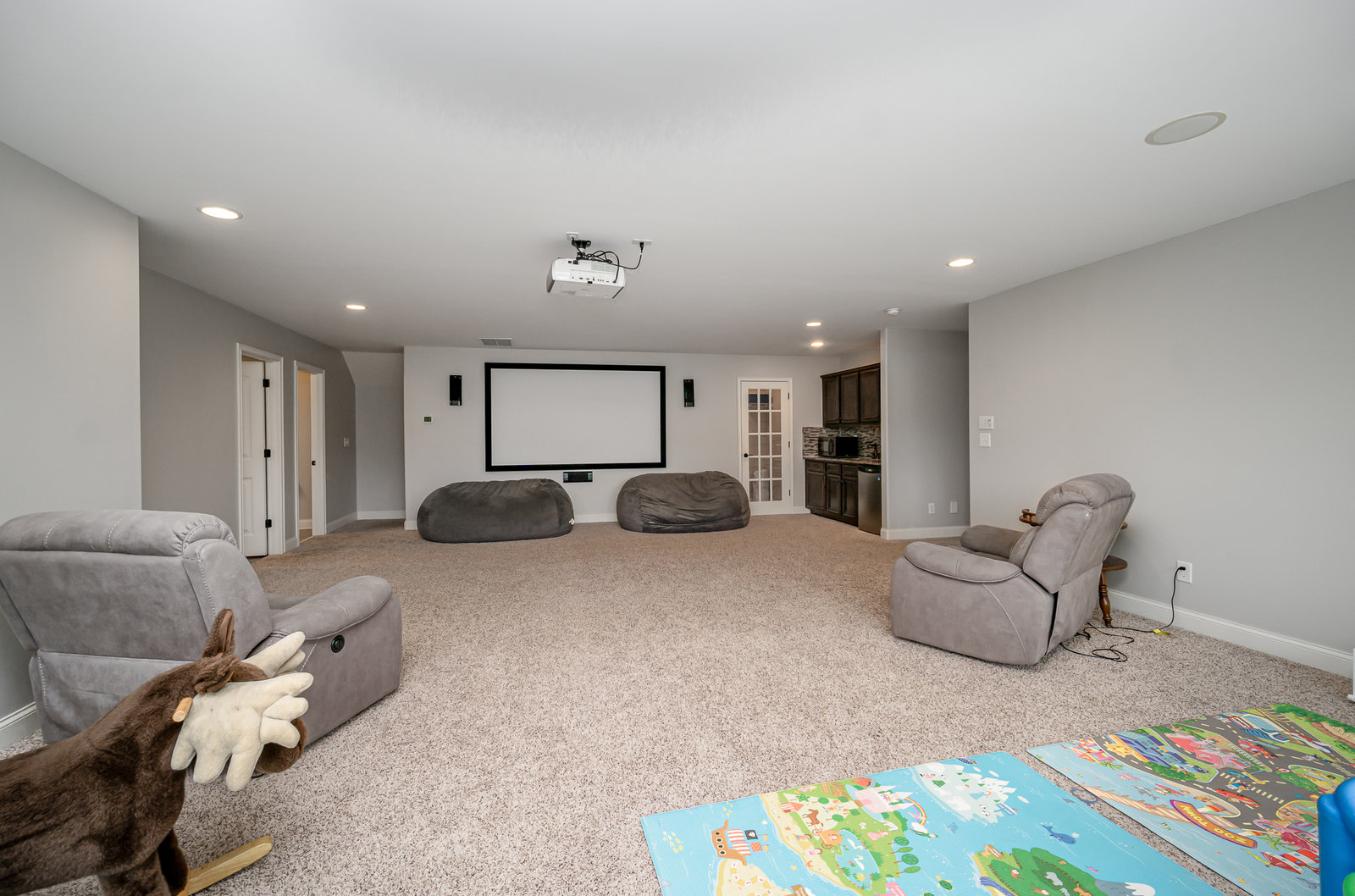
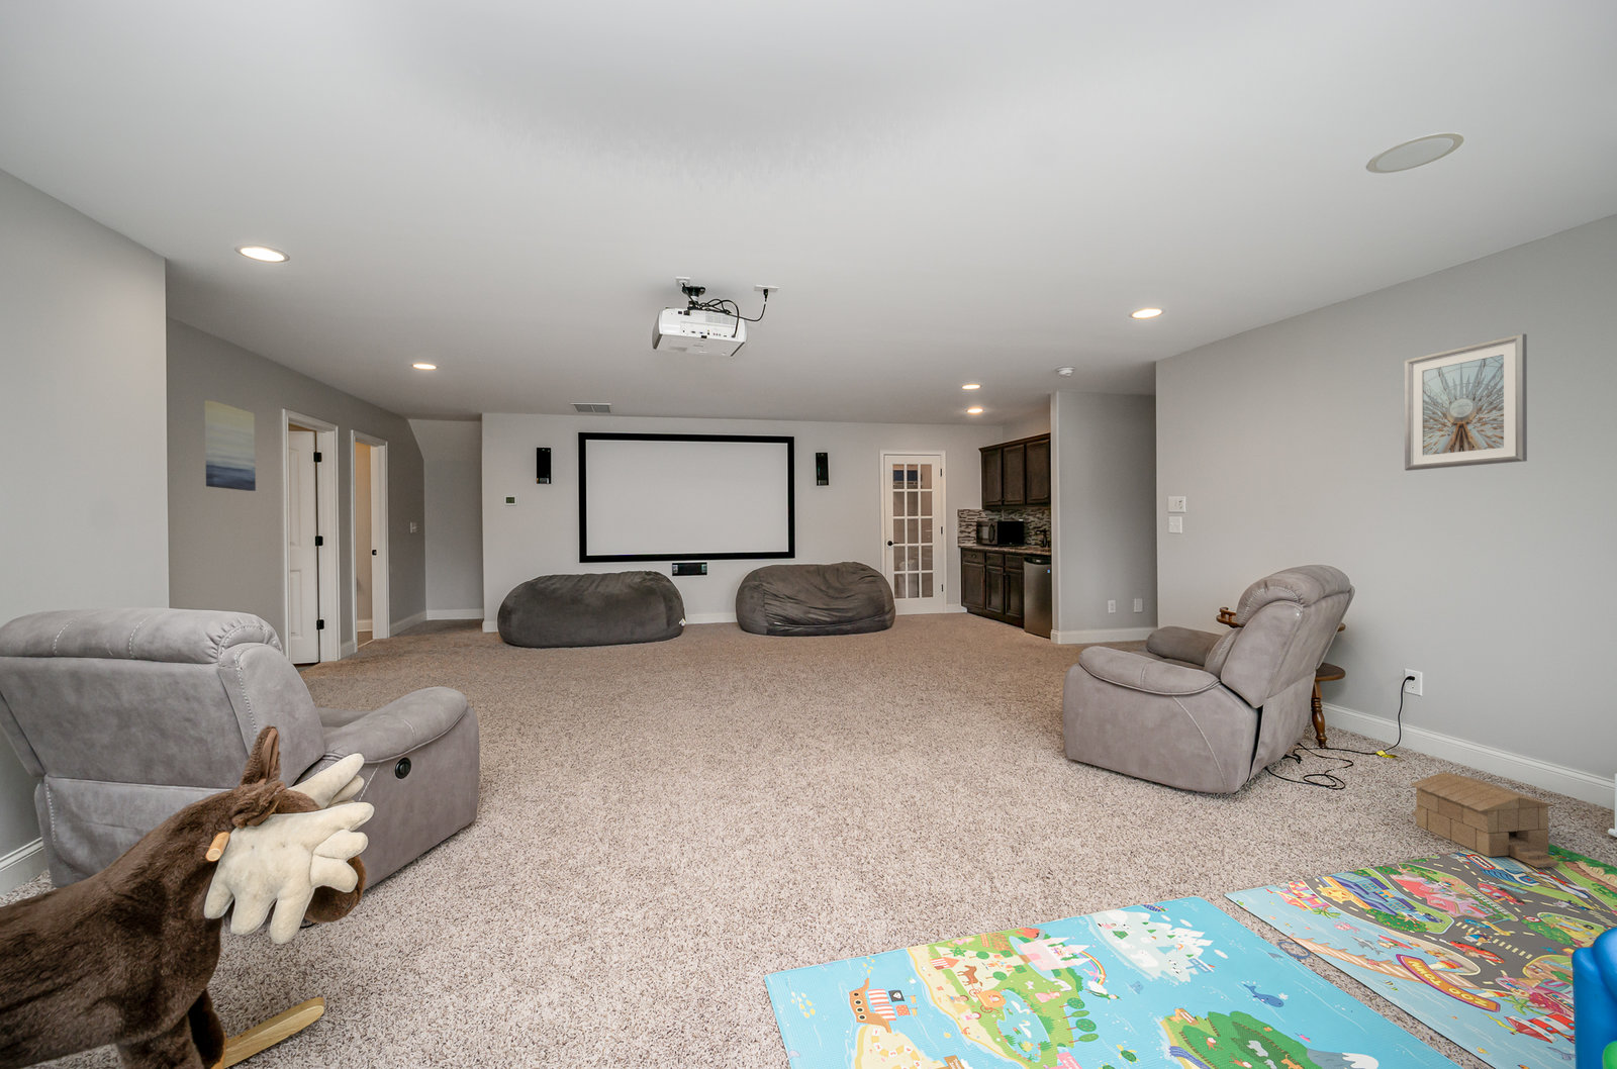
+ toy house [1409,771,1560,869]
+ picture frame [1403,333,1527,471]
+ wall art [203,400,257,492]
